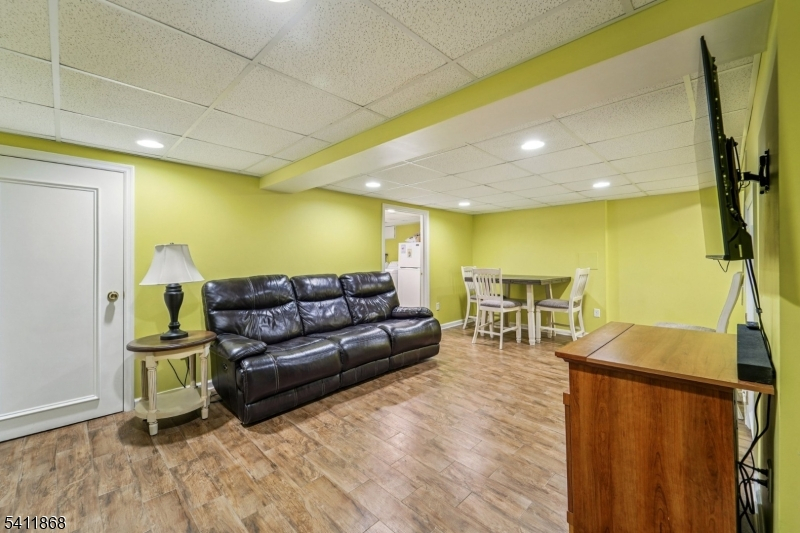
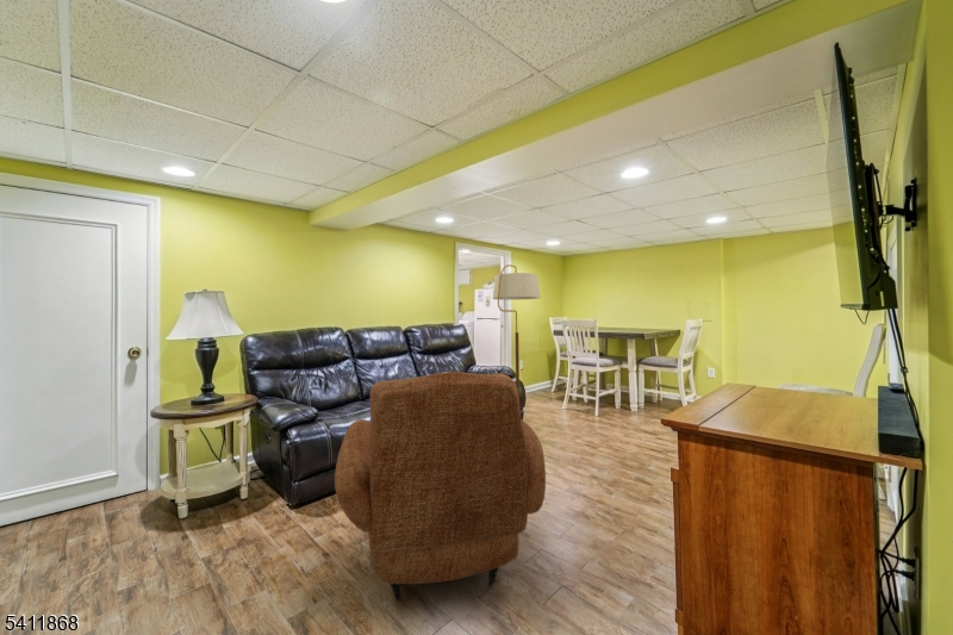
+ armchair [334,371,547,603]
+ floor lamp [492,263,542,401]
